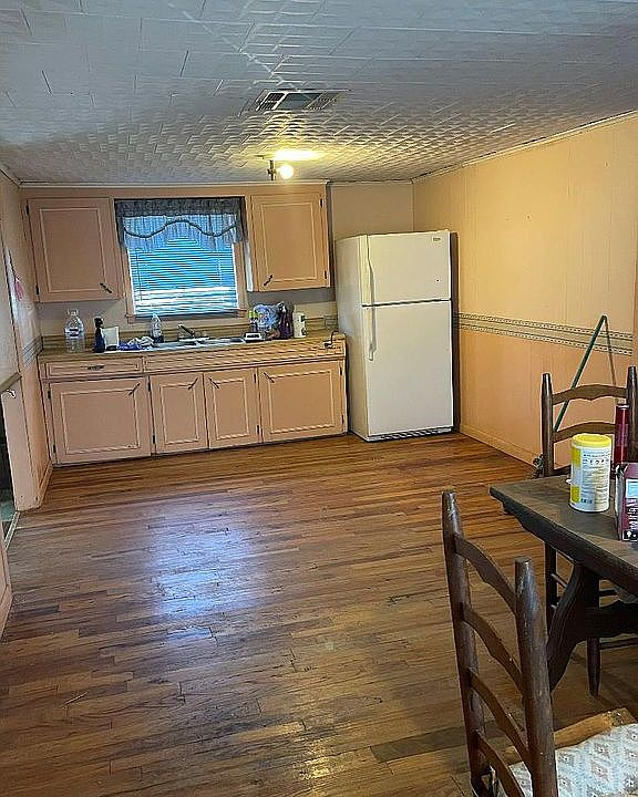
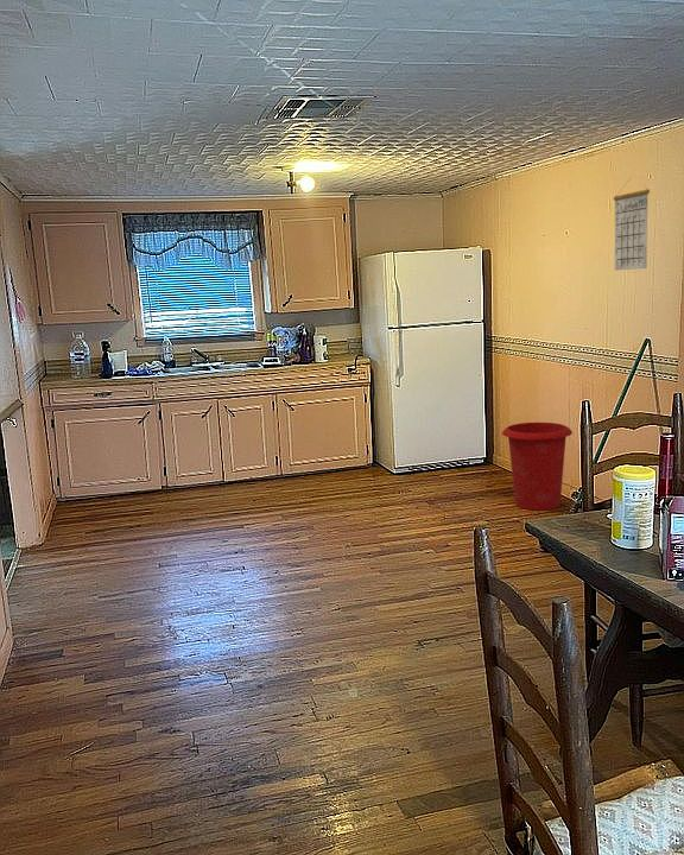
+ calendar [613,178,651,272]
+ waste bin [501,422,574,512]
